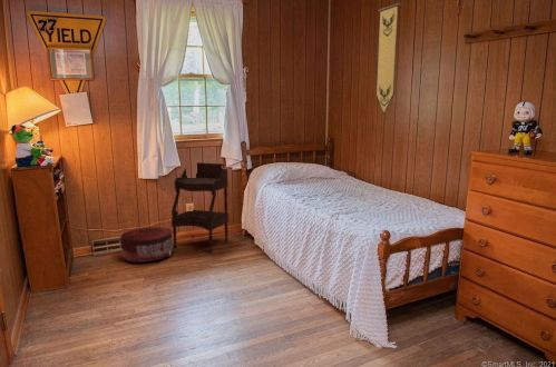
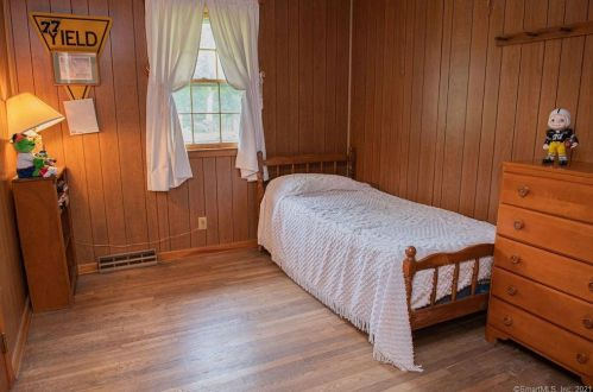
- side table [170,161,230,254]
- pennant [374,2,402,116]
- pouf [119,226,175,264]
